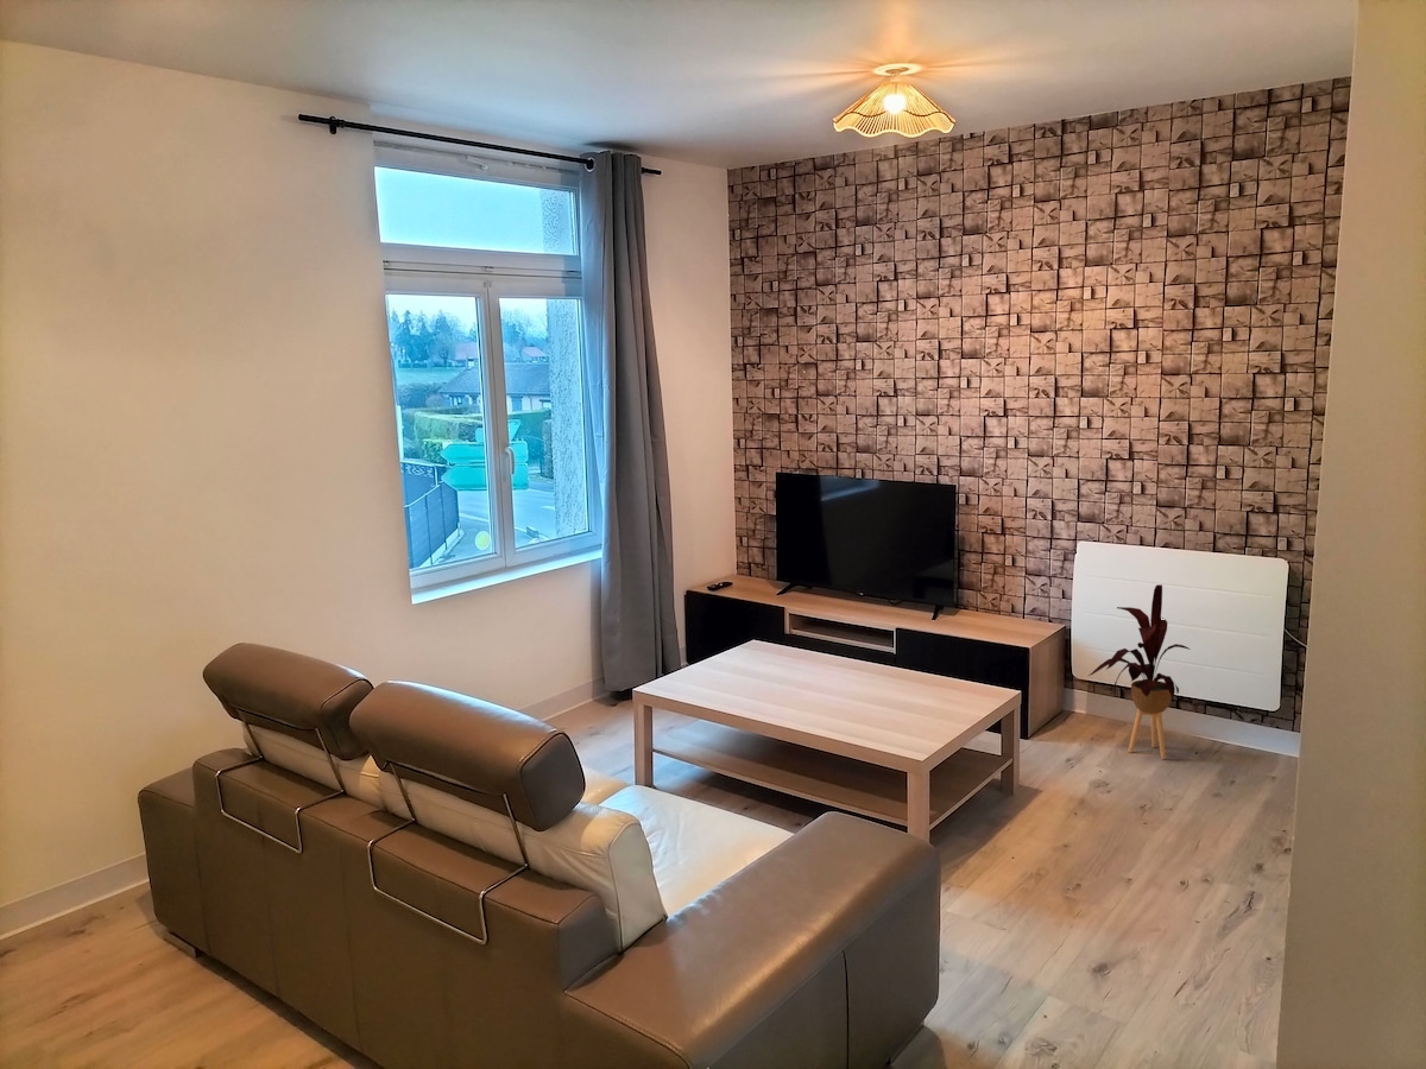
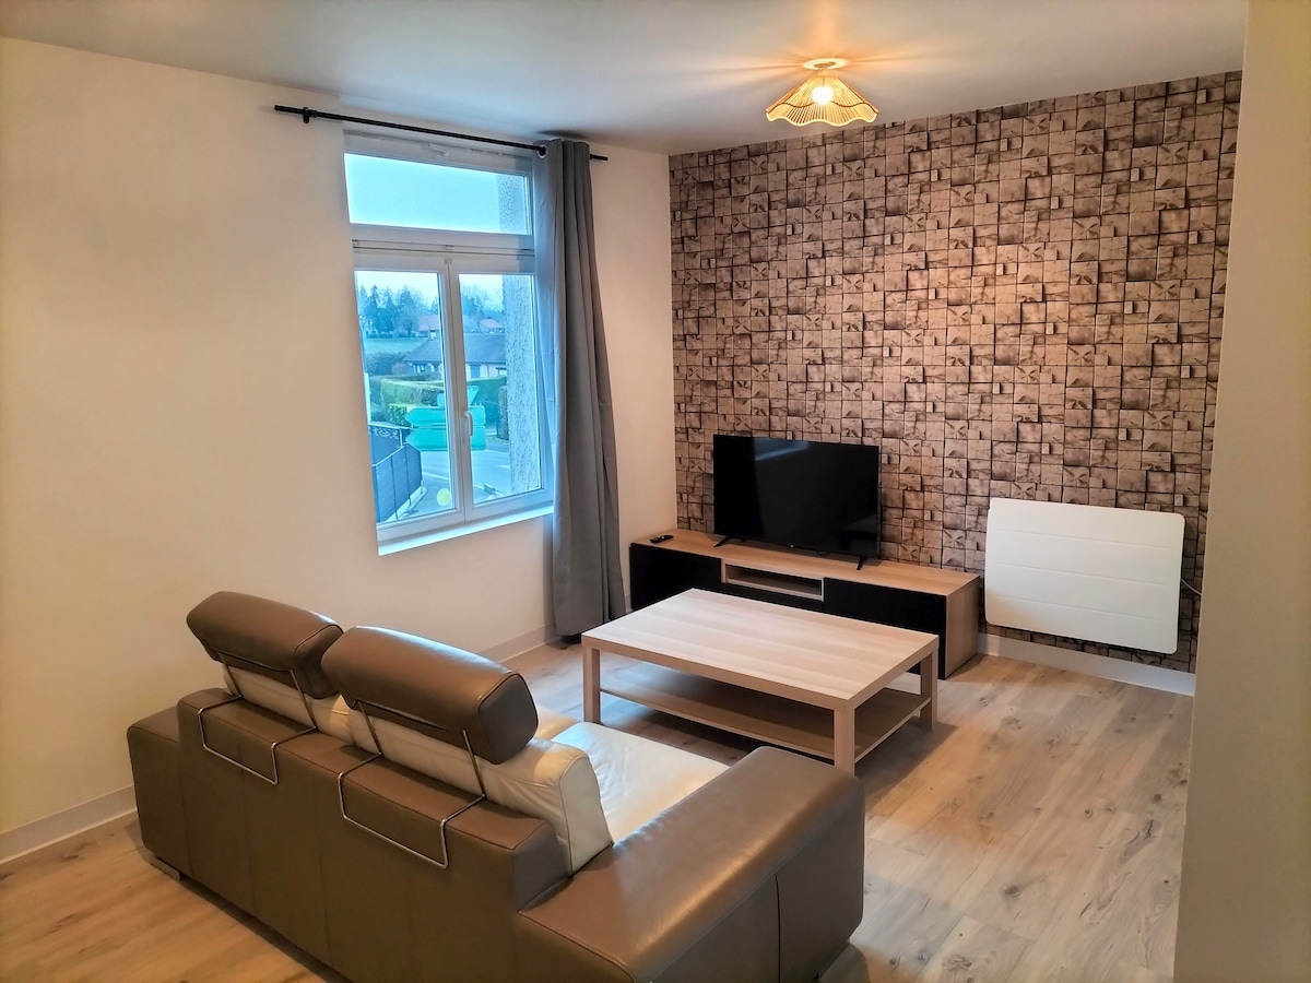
- house plant [1087,583,1192,760]
